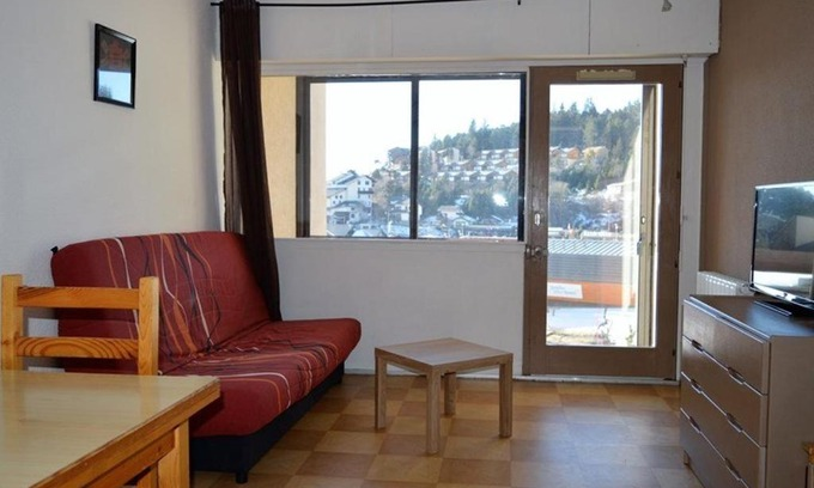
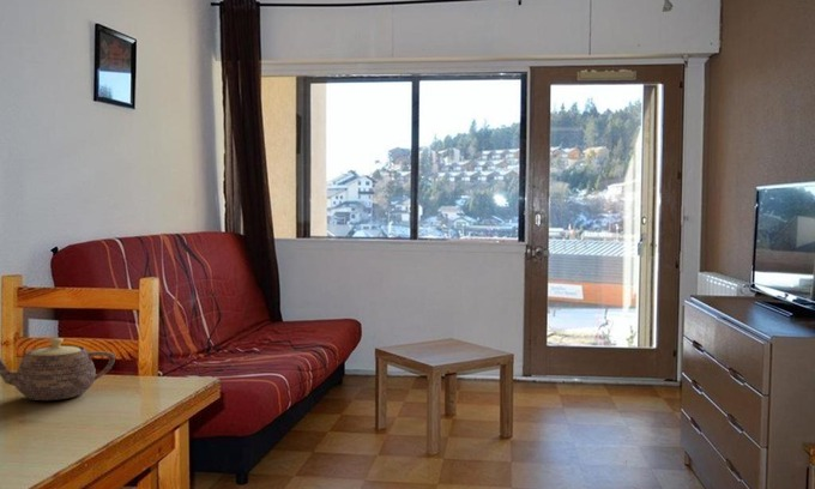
+ teapot [0,337,116,402]
